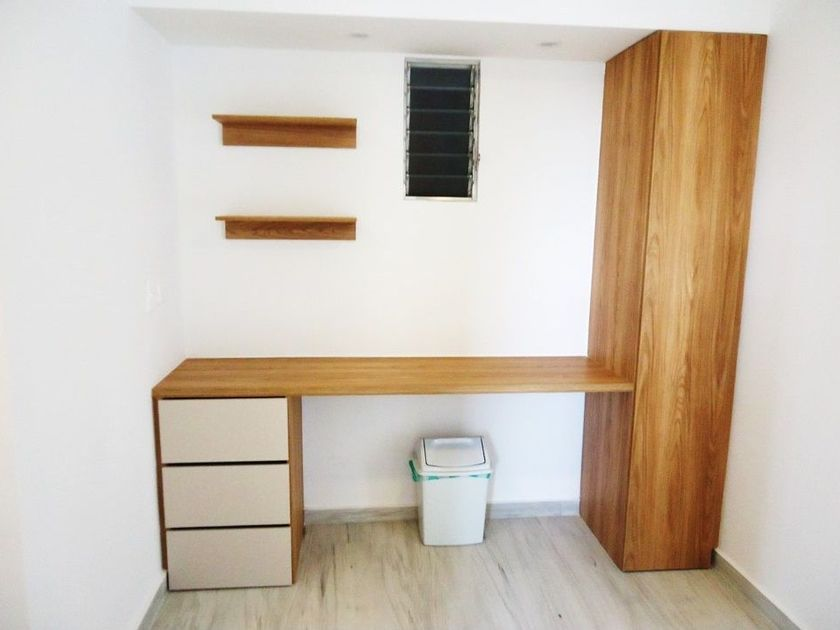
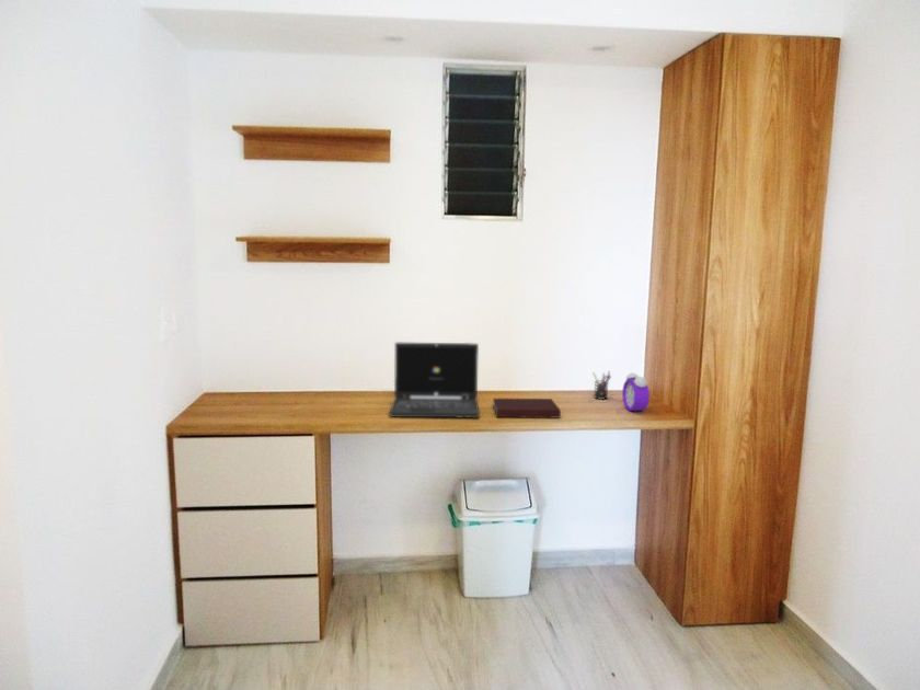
+ alarm clock [621,371,651,412]
+ notebook [492,398,562,418]
+ laptop [389,342,481,419]
+ pen holder [591,370,612,400]
